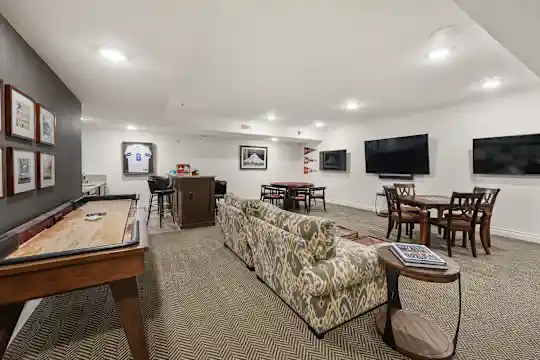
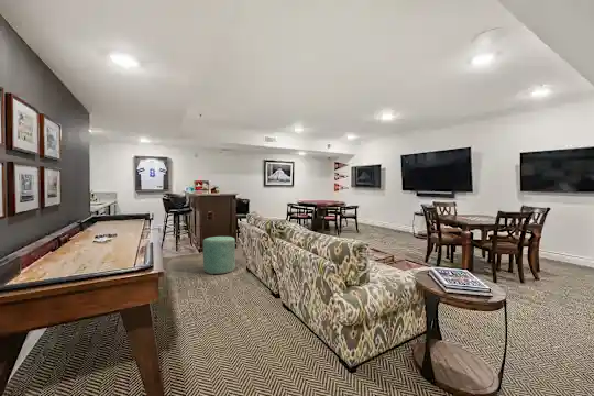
+ ottoman [202,235,237,275]
